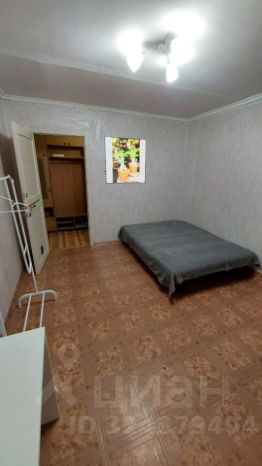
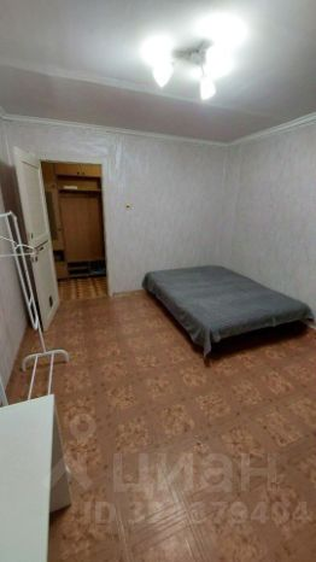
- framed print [104,135,147,184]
